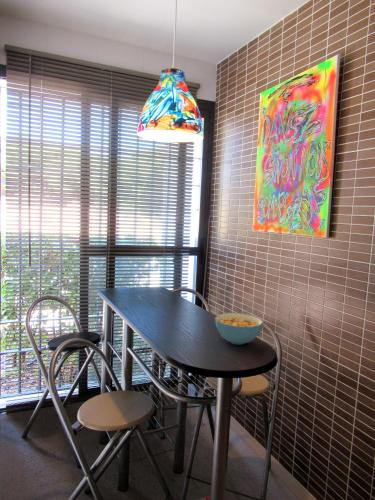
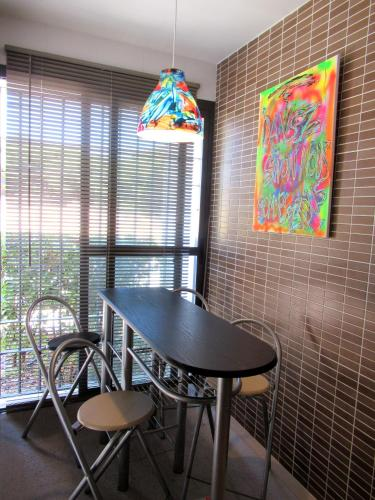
- cereal bowl [214,312,264,346]
